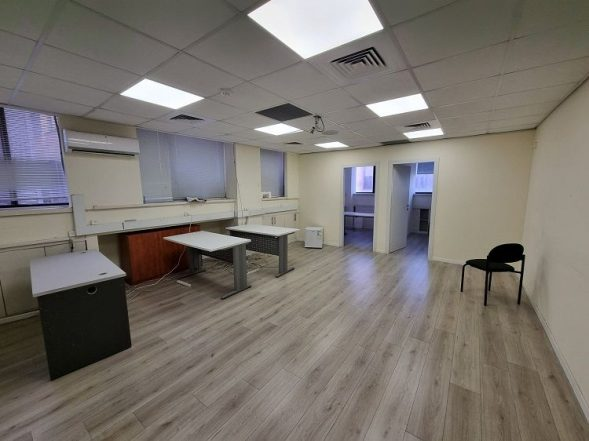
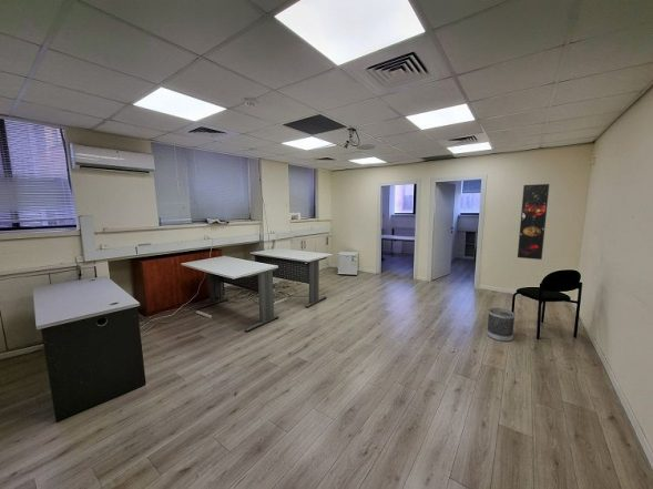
+ wastebasket [486,307,517,343]
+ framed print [517,183,550,261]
